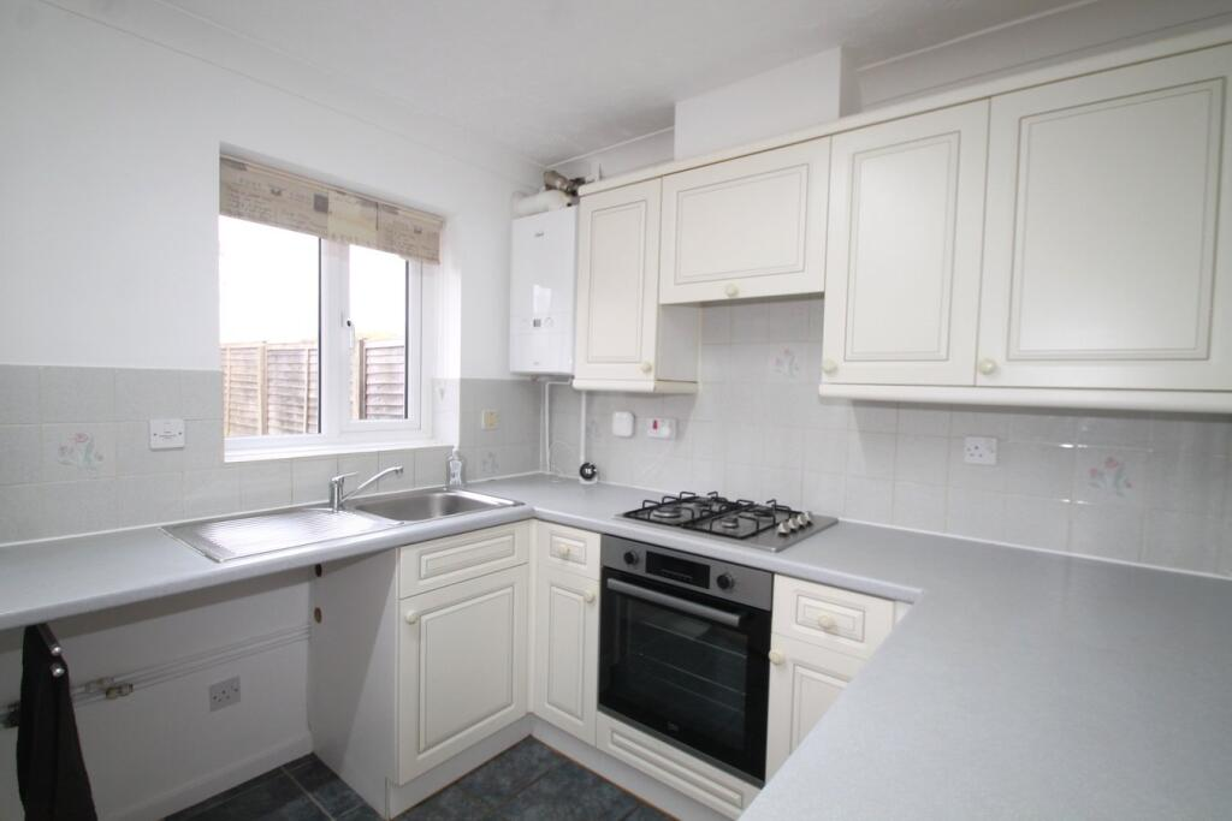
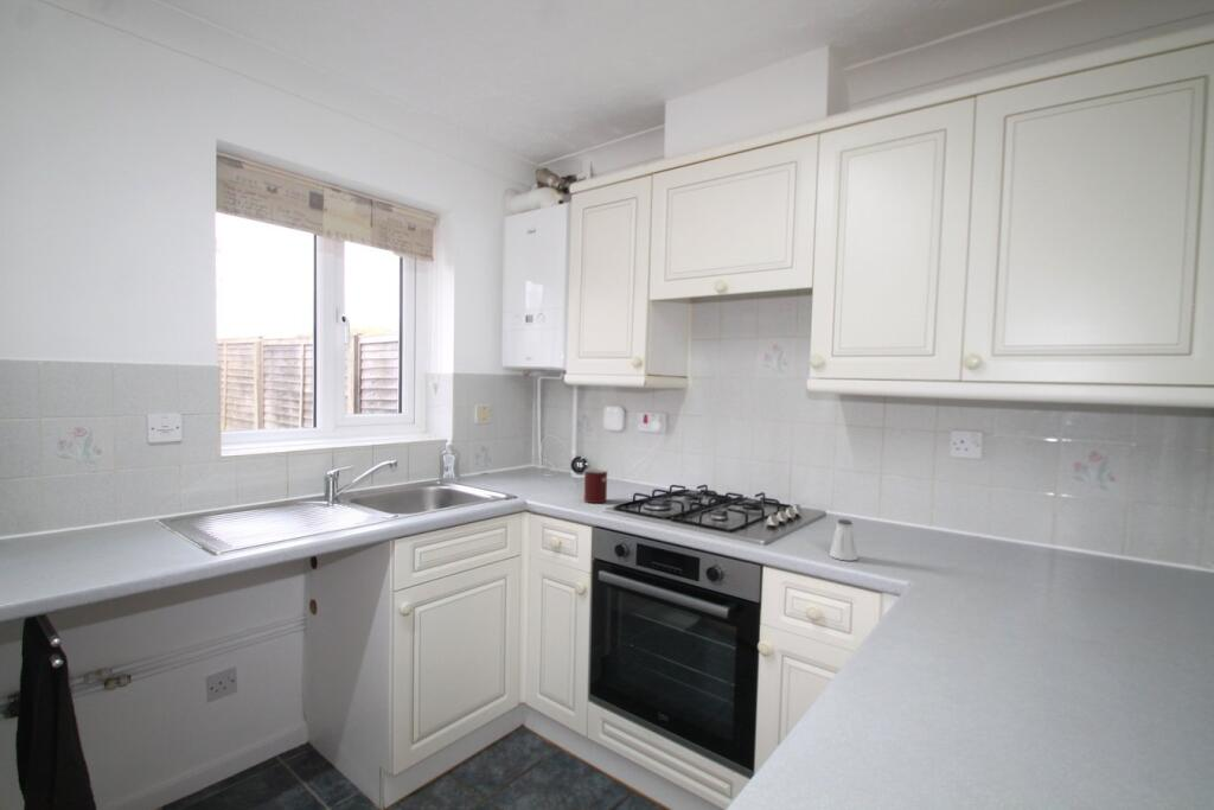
+ mug [583,467,608,504]
+ saltshaker [829,518,858,562]
